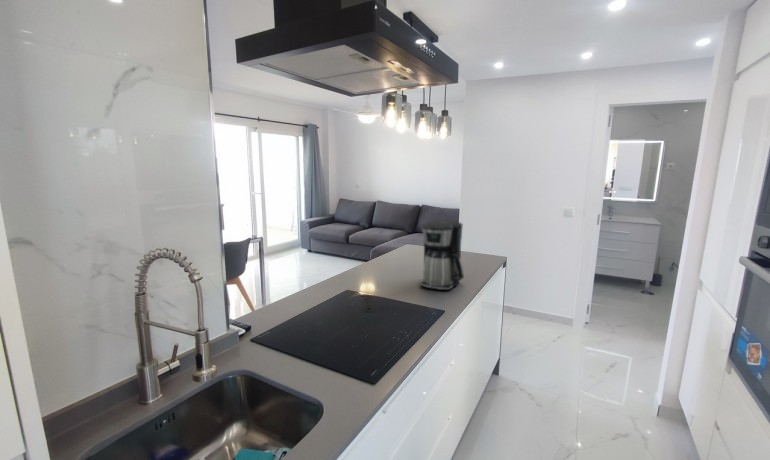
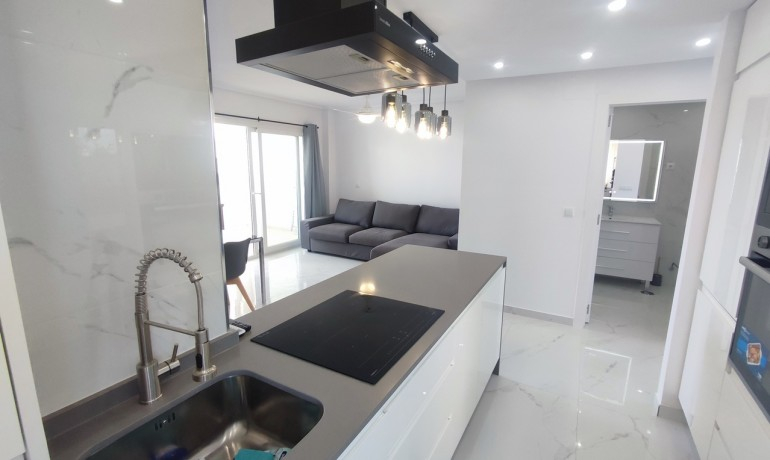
- coffee maker [418,219,465,291]
